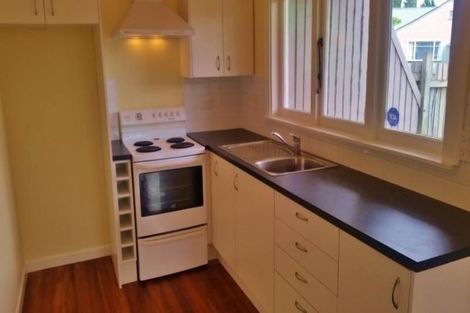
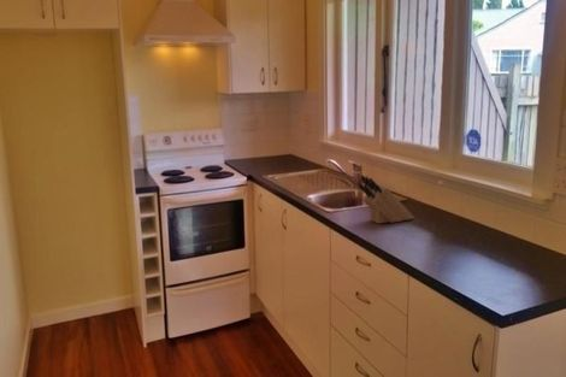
+ knife block [358,173,415,225]
